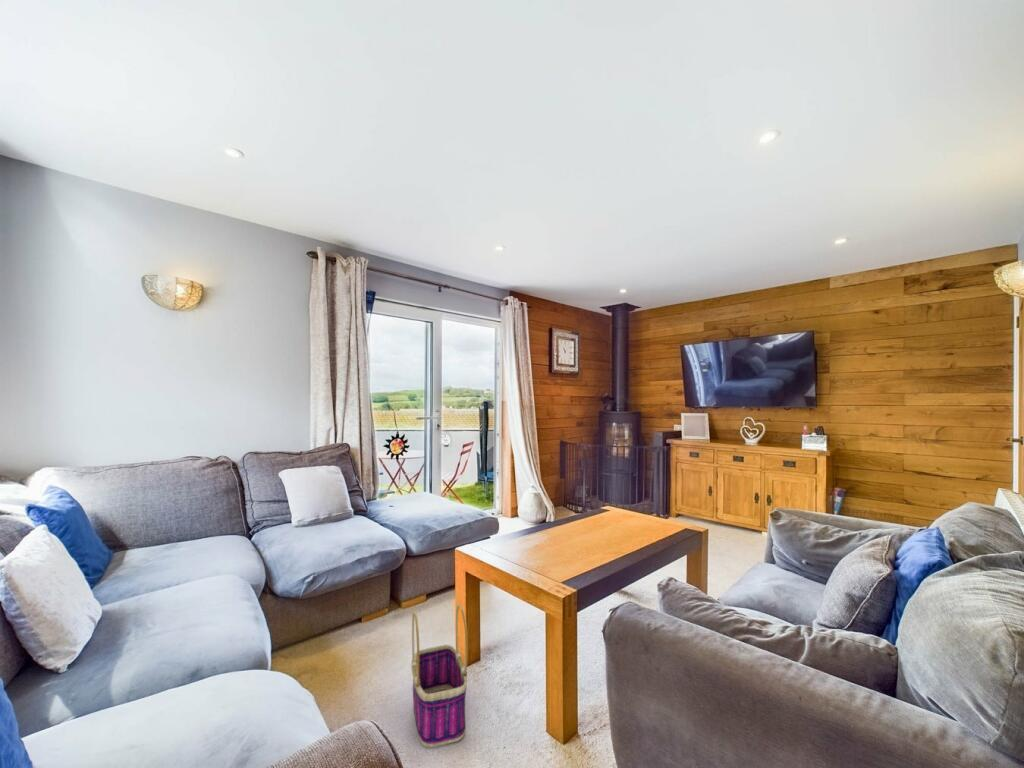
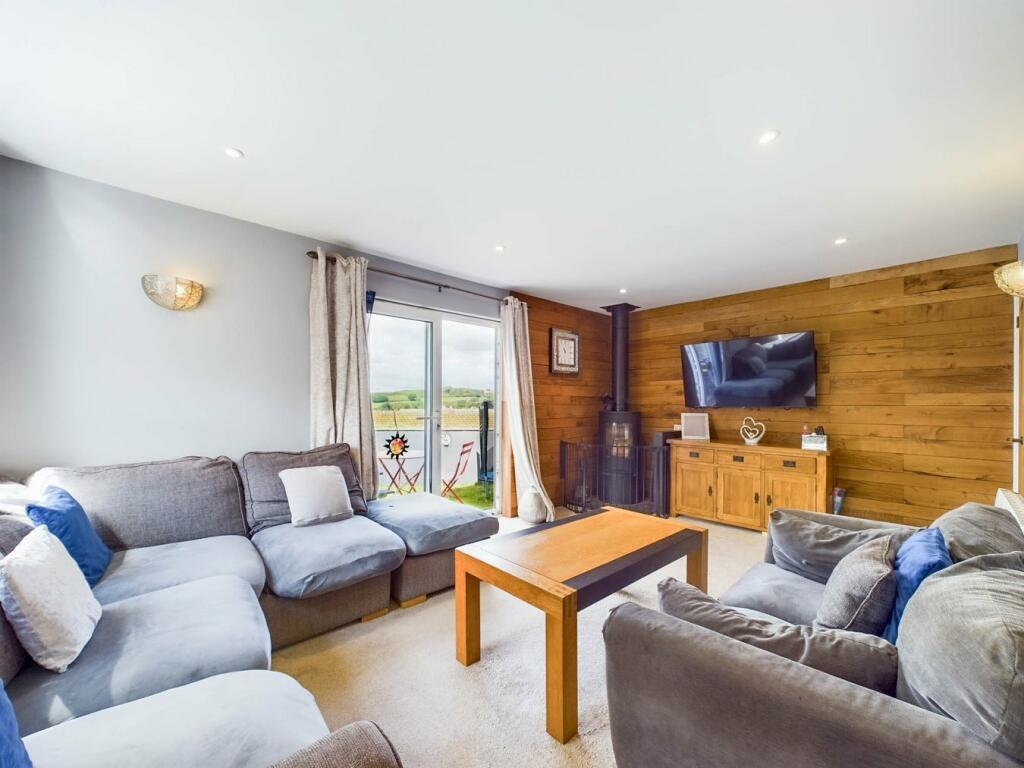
- basket [410,603,469,748]
